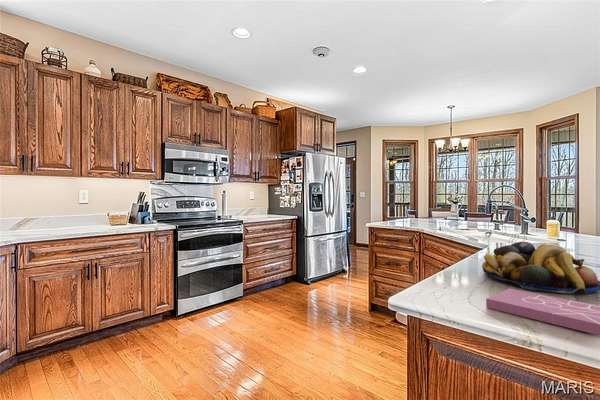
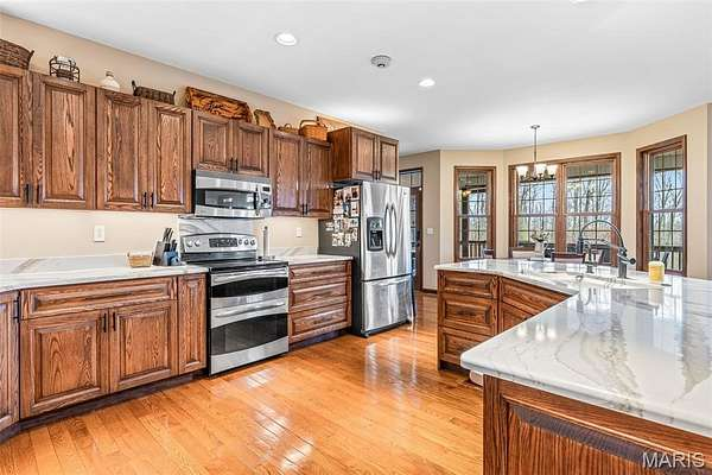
- book [485,288,600,336]
- fruit bowl [481,241,600,294]
